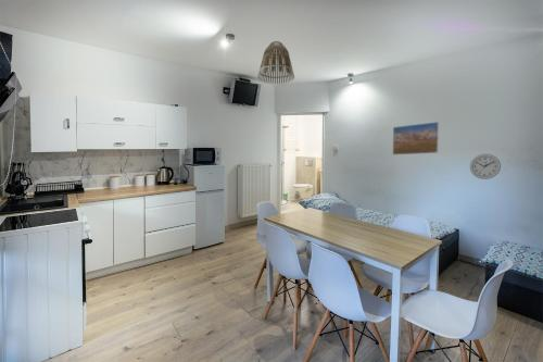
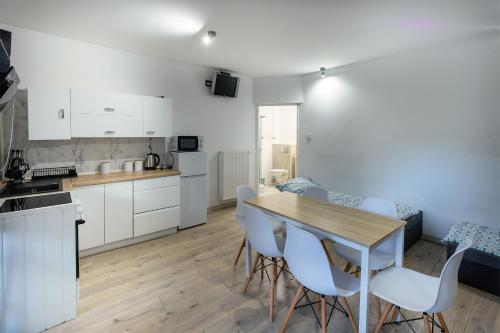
- wall clock [469,153,502,180]
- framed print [391,121,440,157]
- lamp shade [256,40,295,85]
